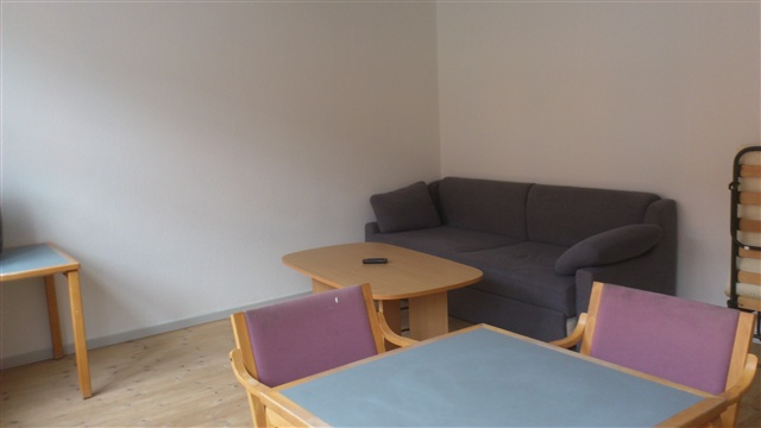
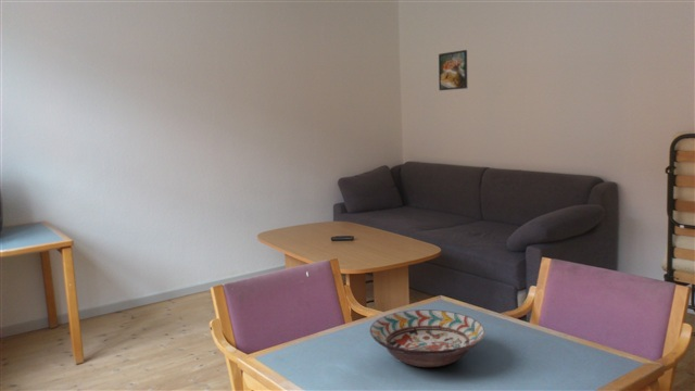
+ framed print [438,49,468,91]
+ decorative bowl [368,308,486,368]
